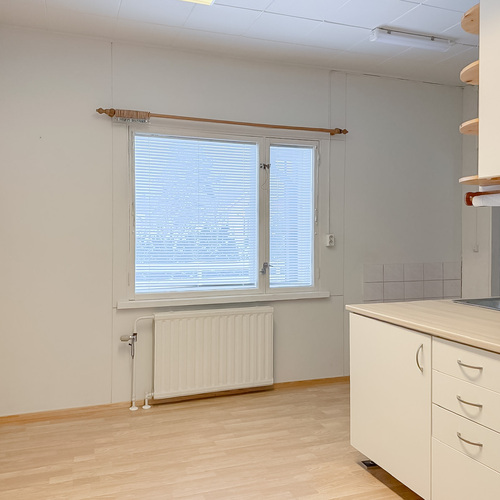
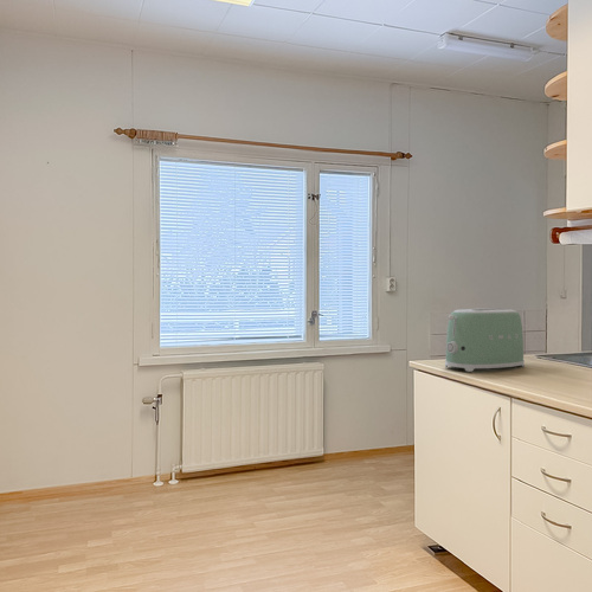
+ toaster [444,308,526,373]
